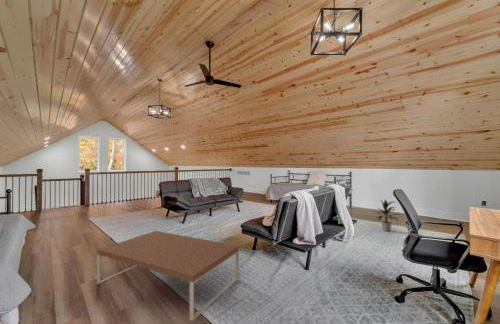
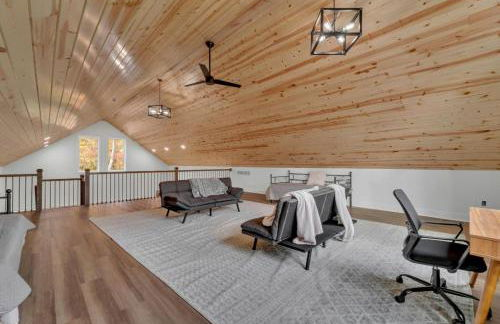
- indoor plant [374,198,401,232]
- coffee table [96,230,240,322]
